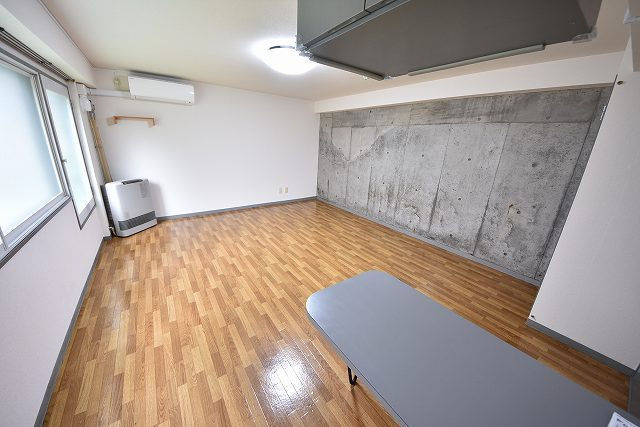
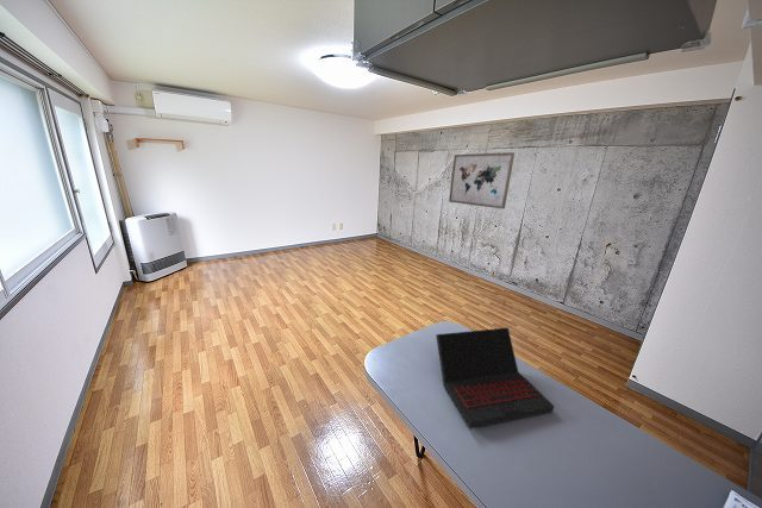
+ wall art [448,151,516,211]
+ laptop [435,326,556,429]
